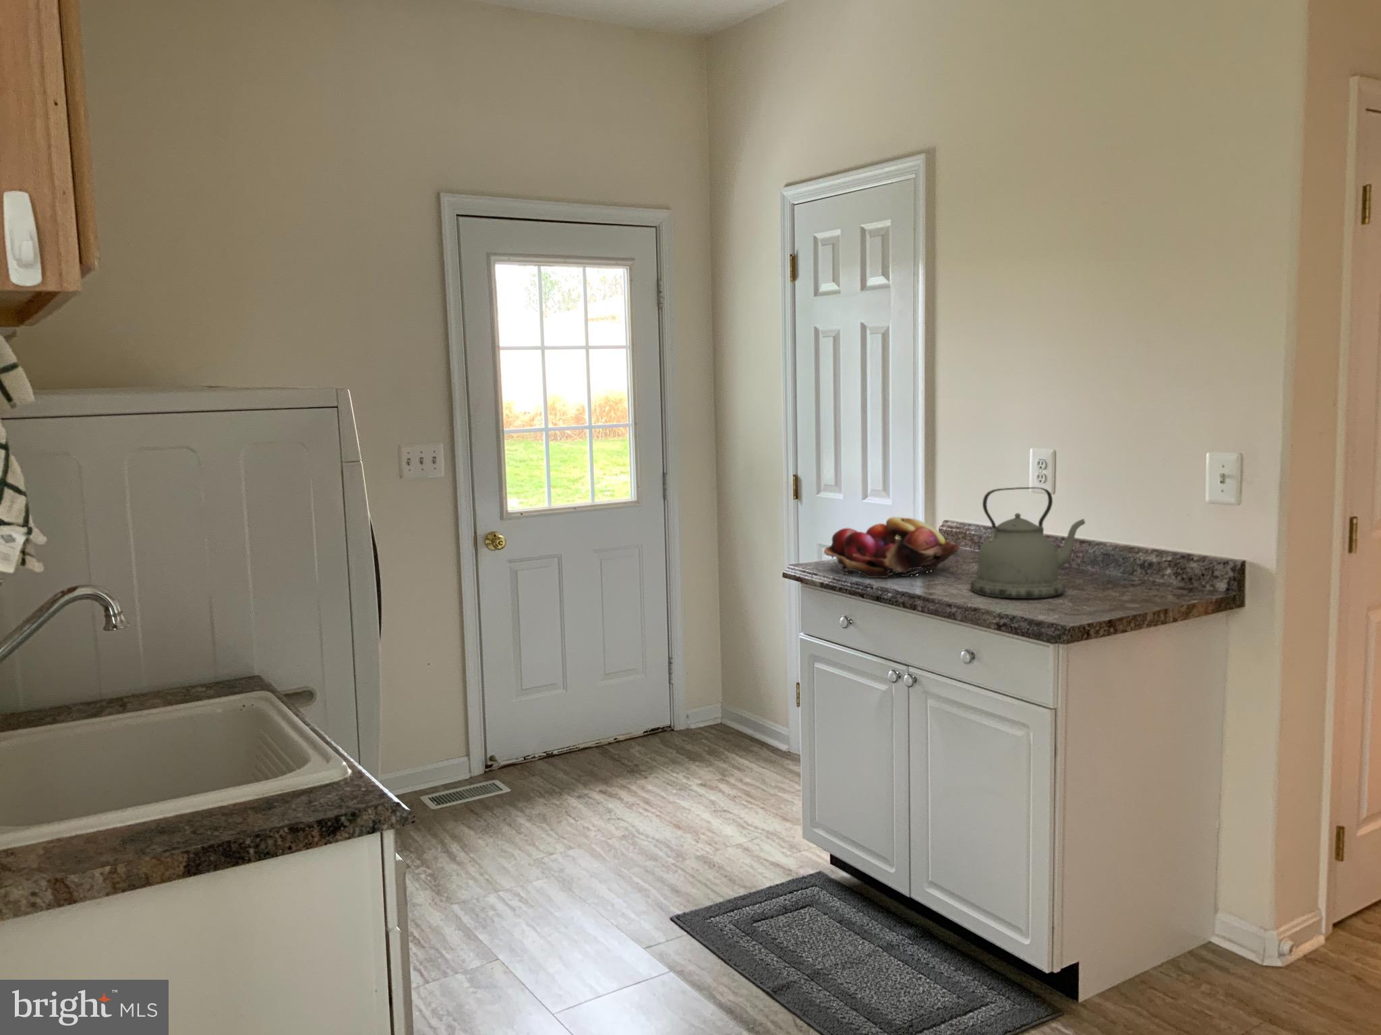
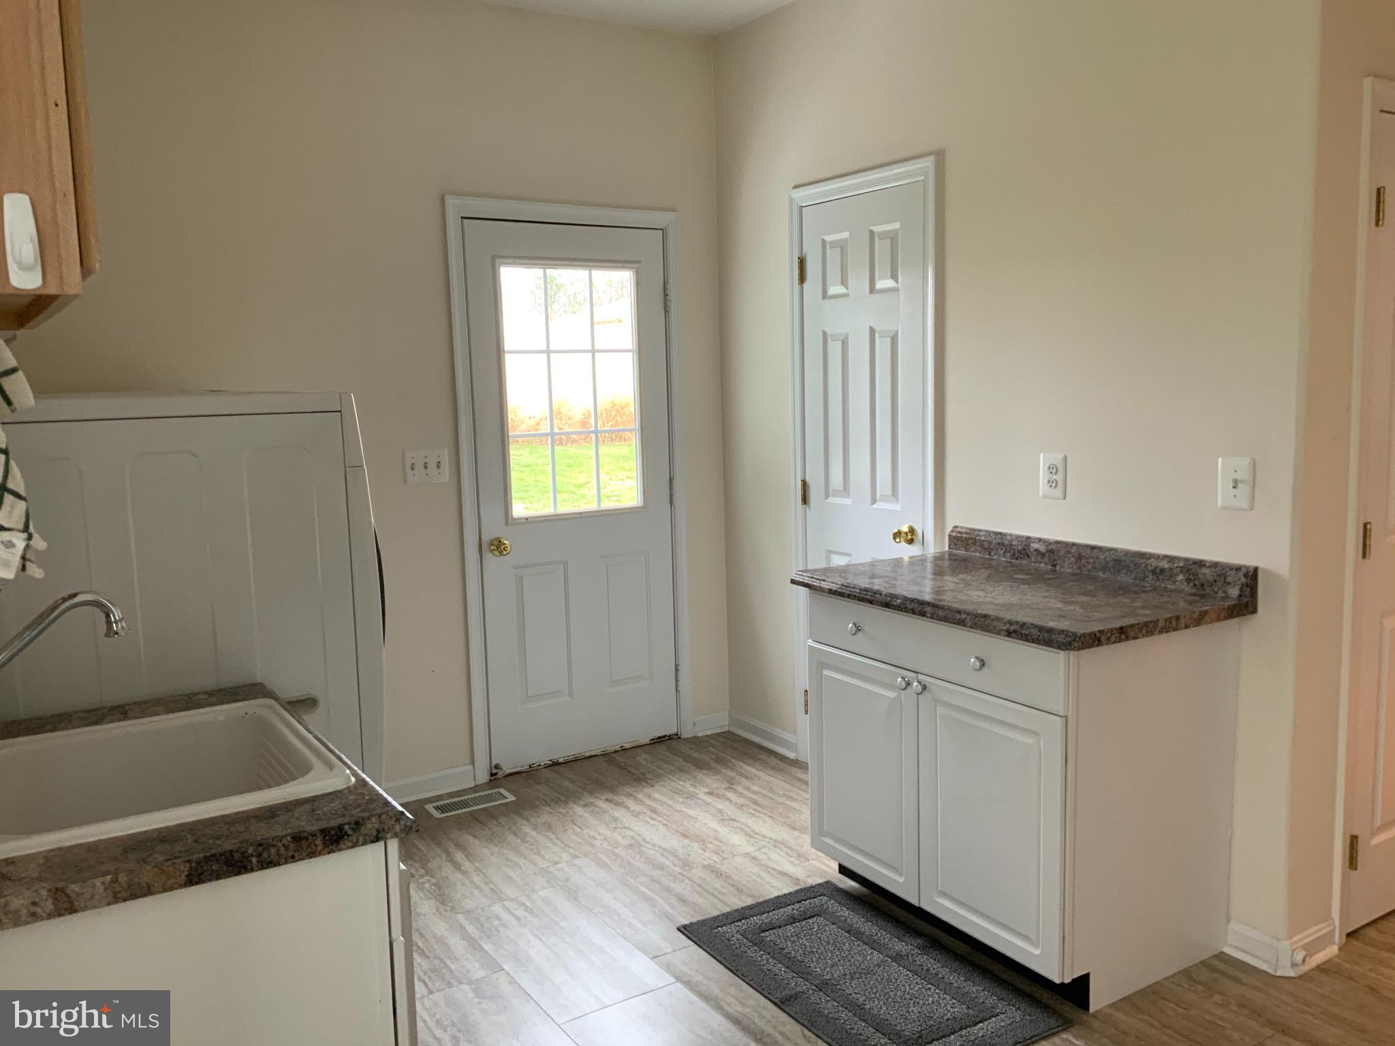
- fruit basket [823,516,961,578]
- kettle [970,486,1085,599]
